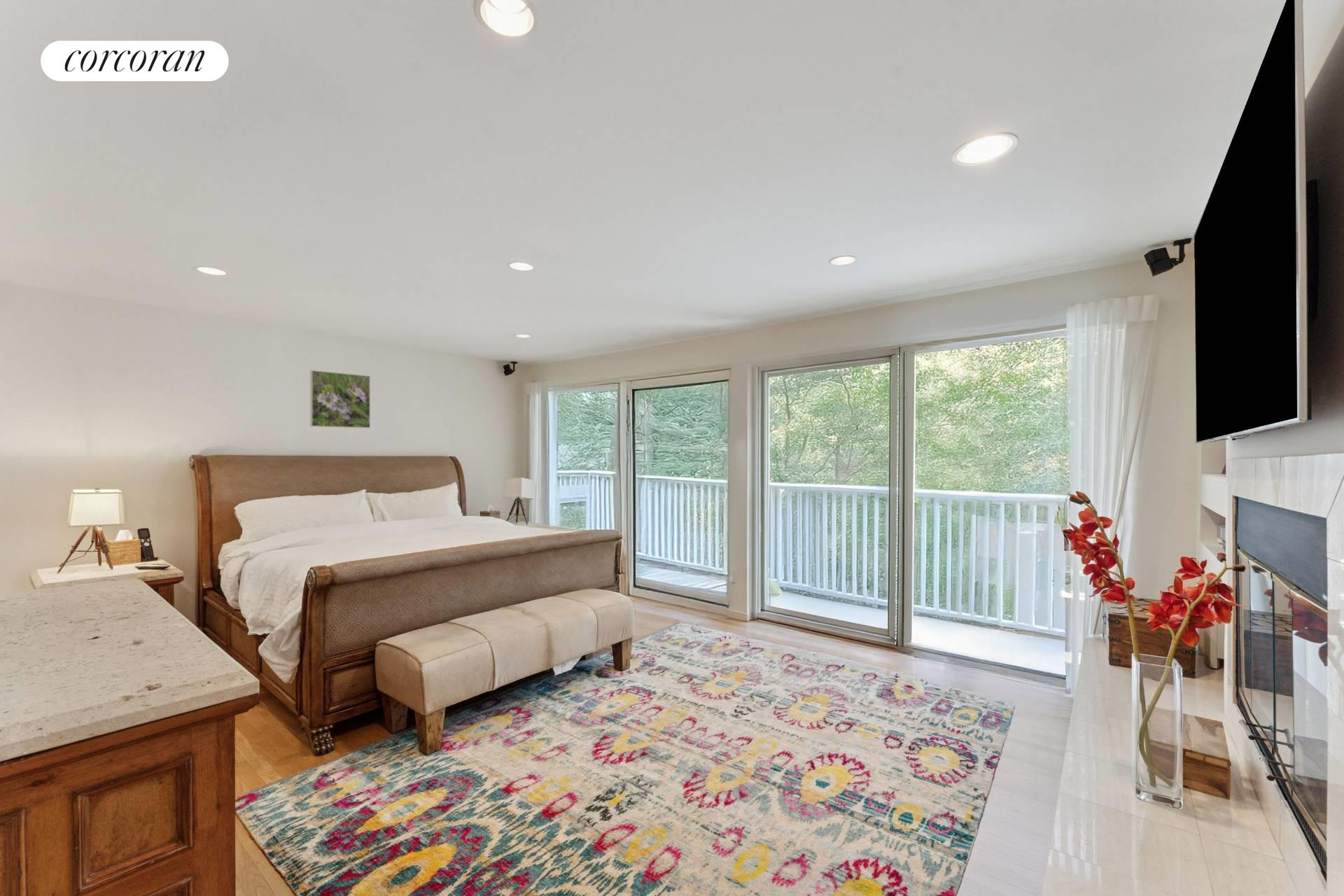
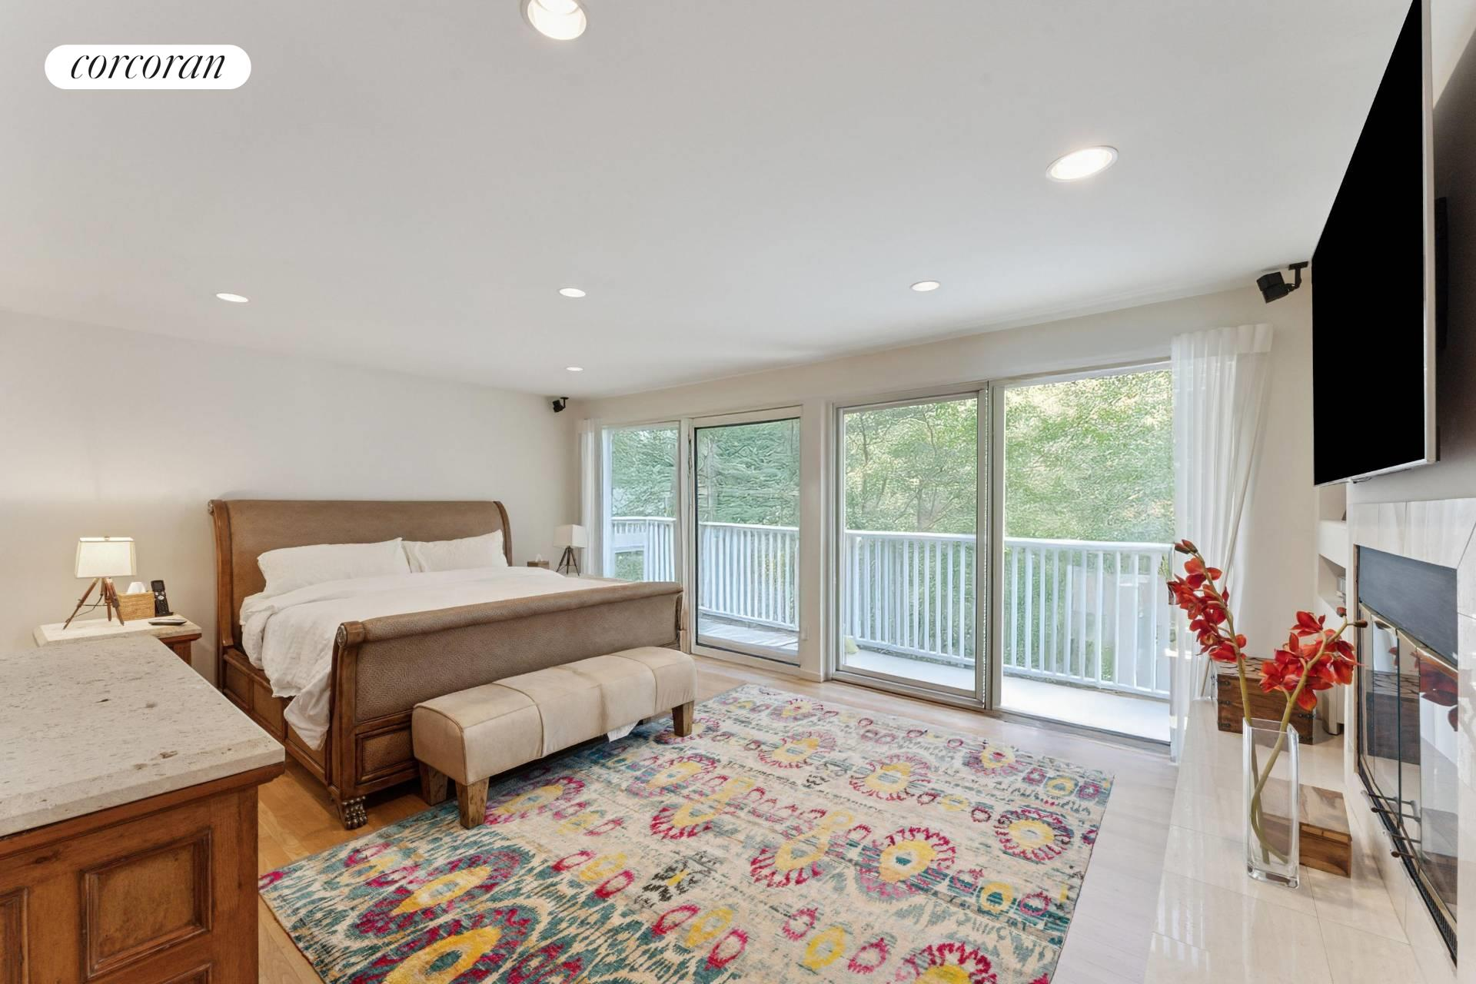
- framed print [309,370,371,429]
